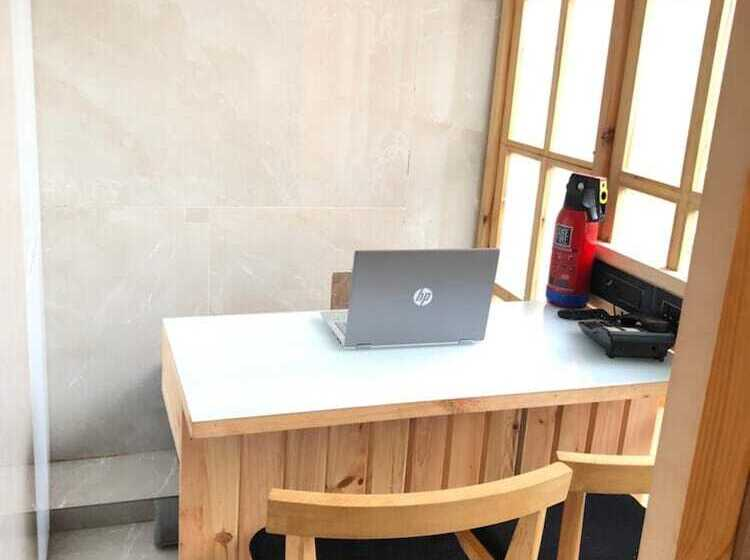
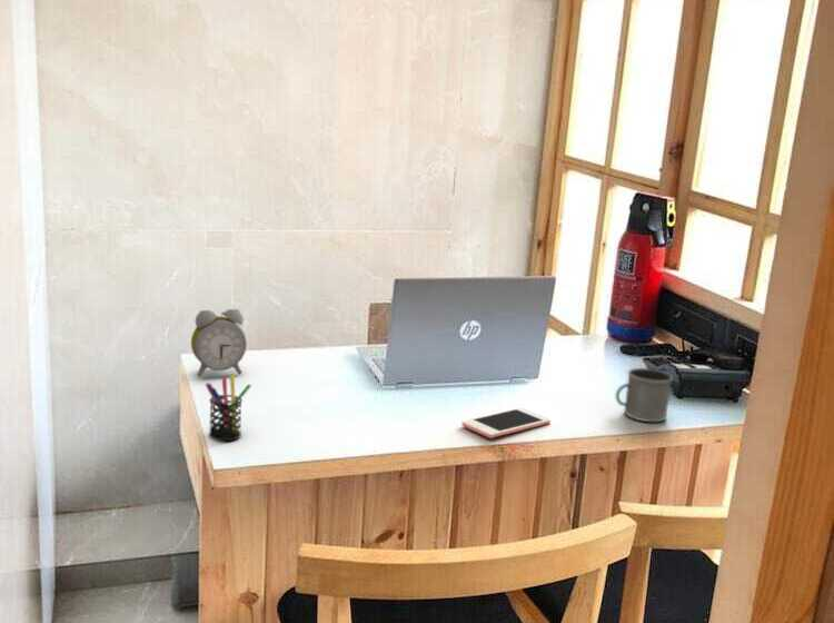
+ cell phone [460,407,552,439]
+ mug [615,367,674,423]
+ pen holder [205,373,252,442]
+ alarm clock [190,308,248,378]
